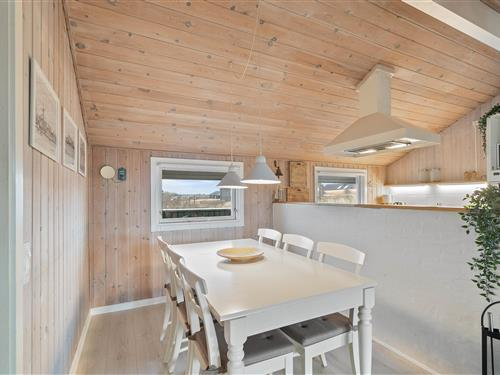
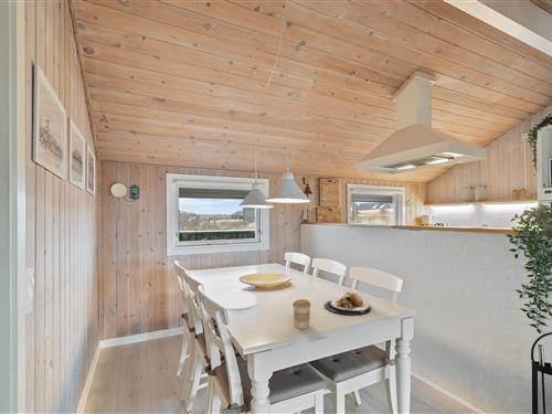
+ coffee cup [291,298,311,330]
+ plate [323,290,372,316]
+ plate [214,289,257,310]
